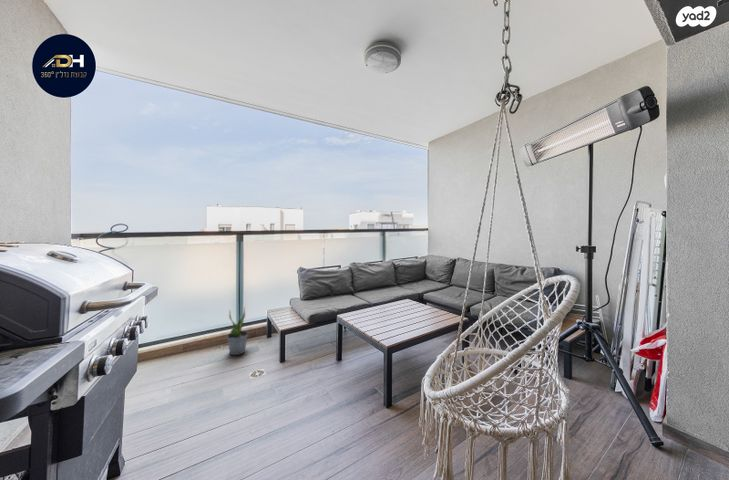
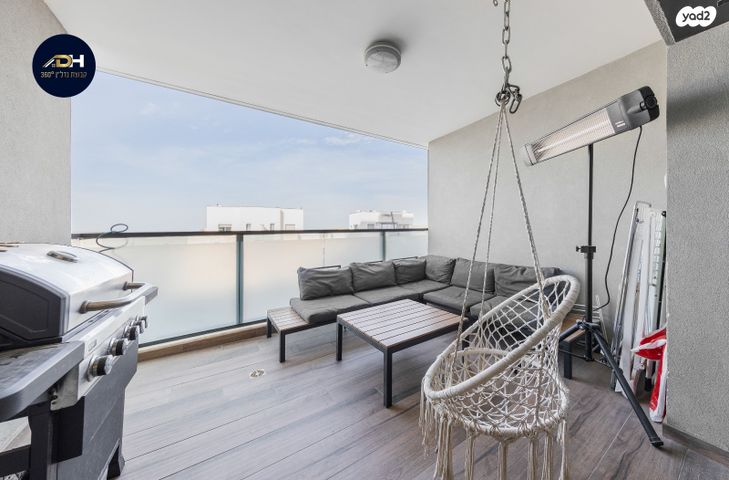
- potted plant [226,306,249,356]
